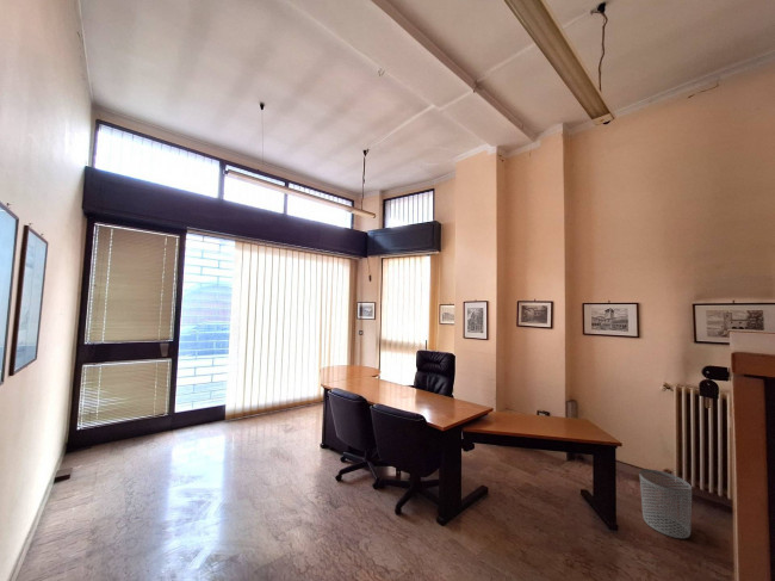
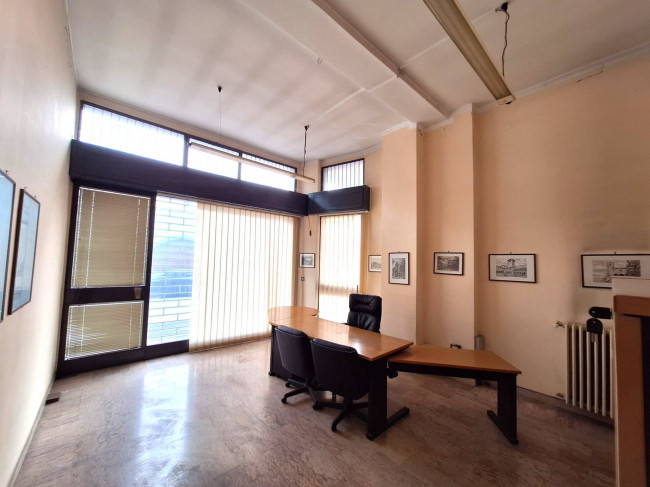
- waste bin [639,469,693,539]
